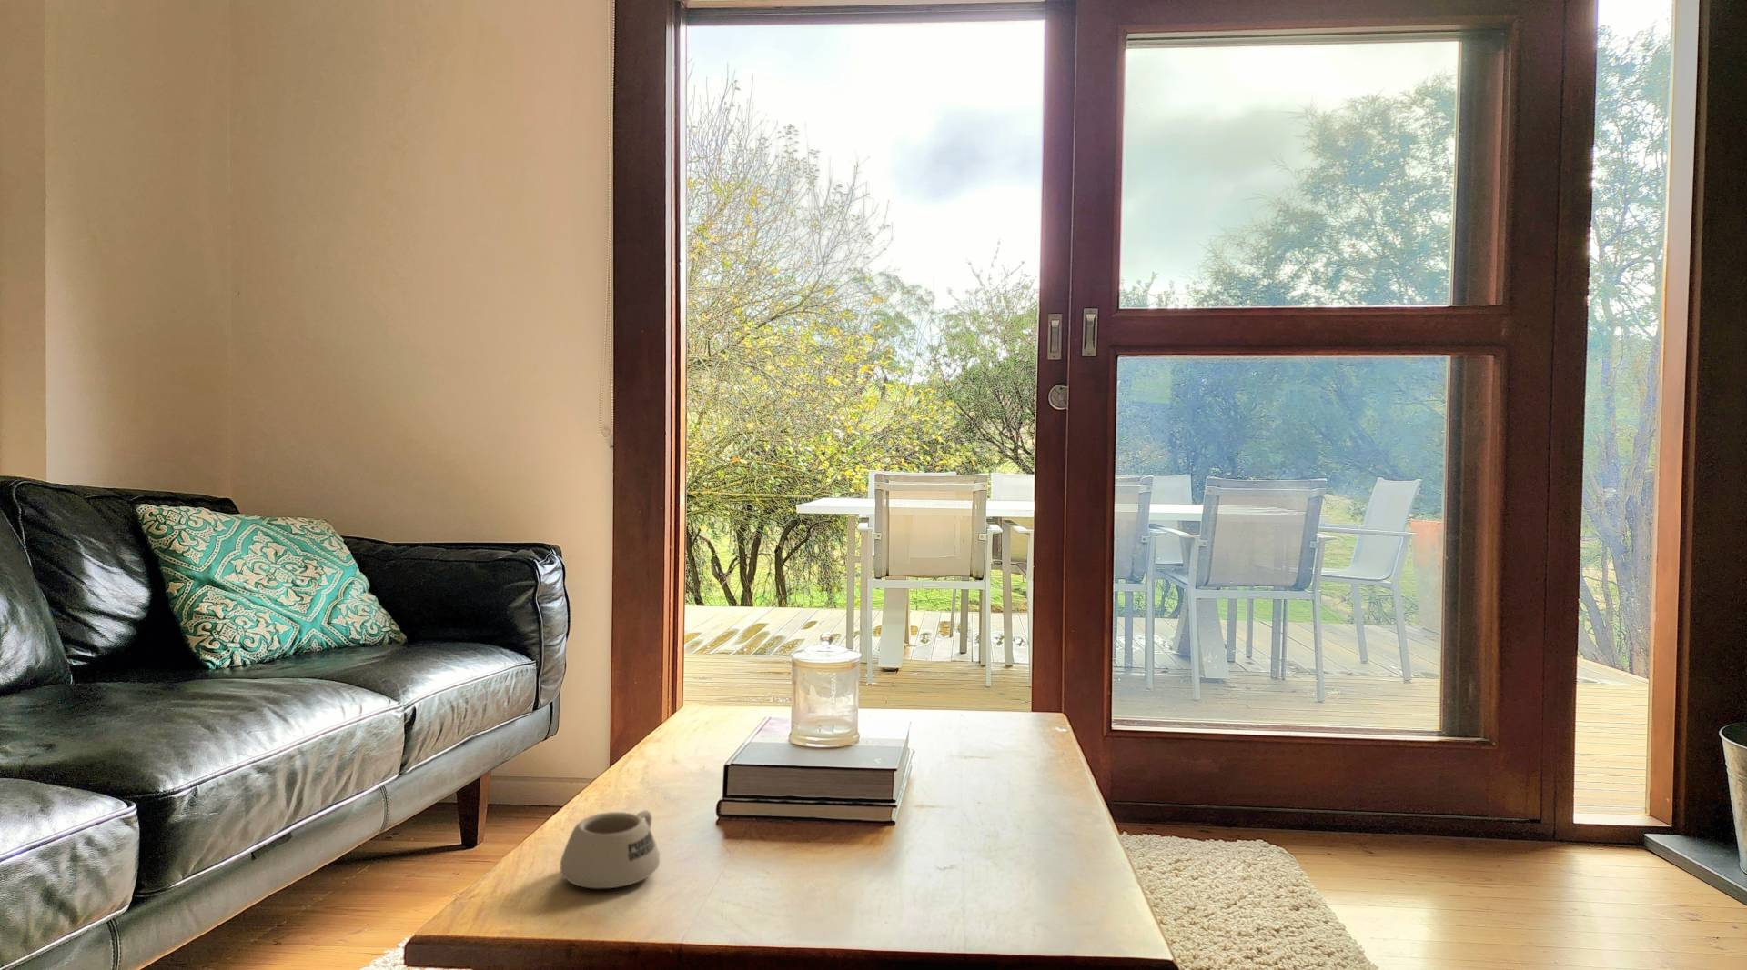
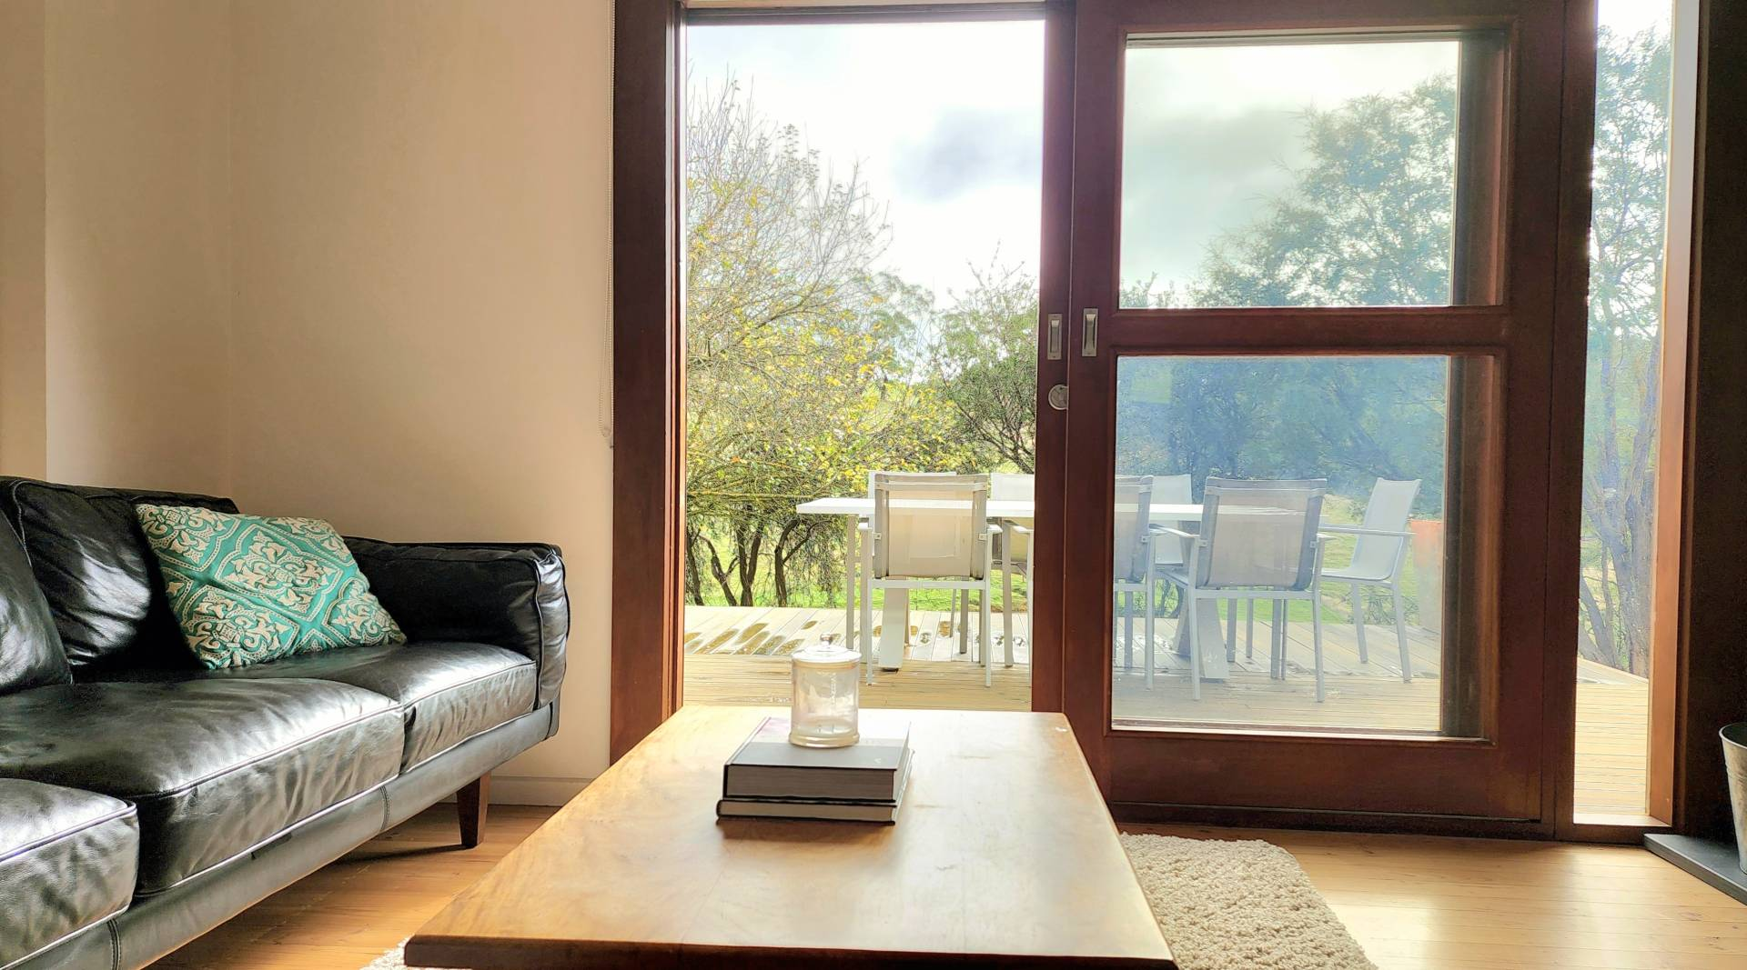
- mug [559,809,661,890]
